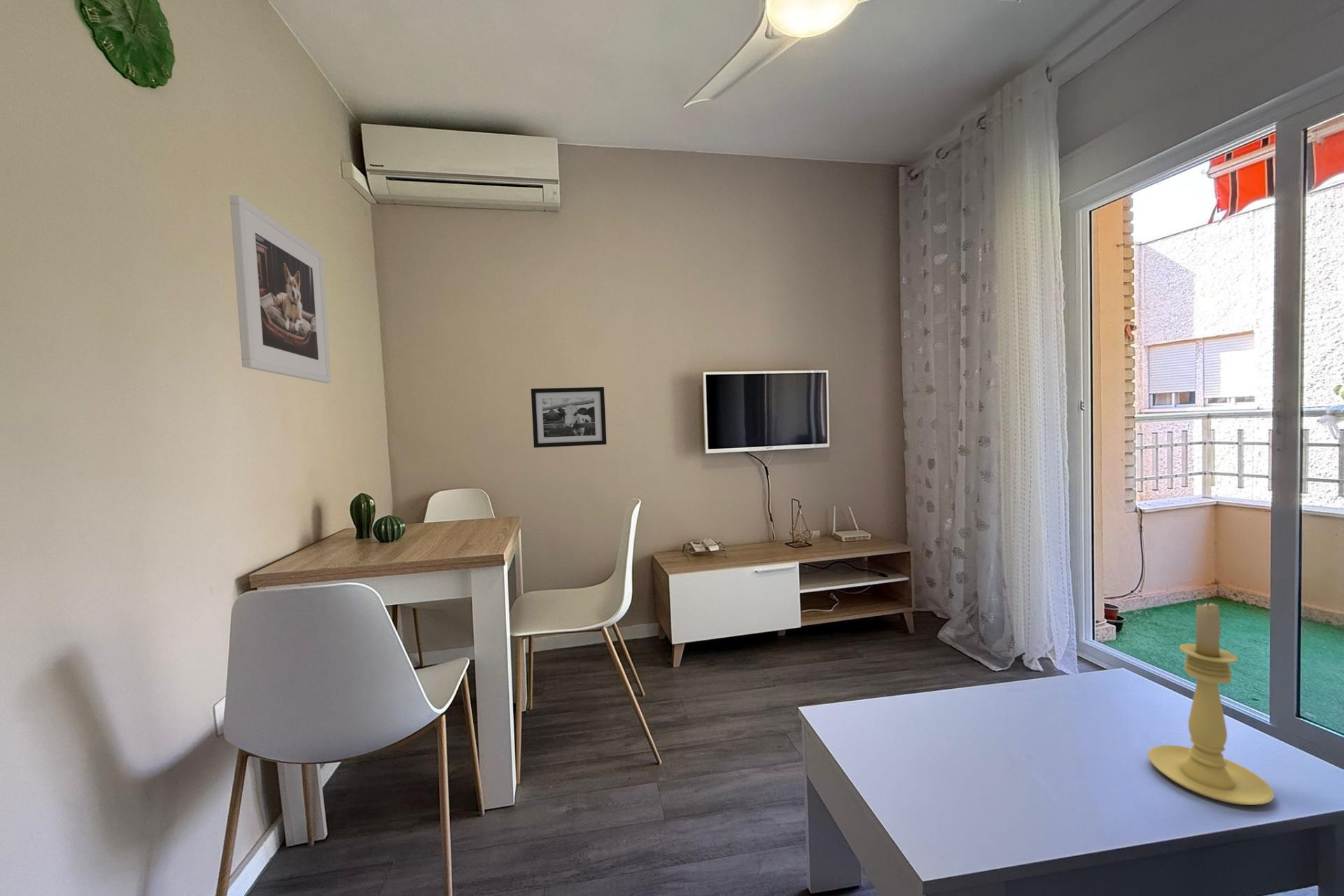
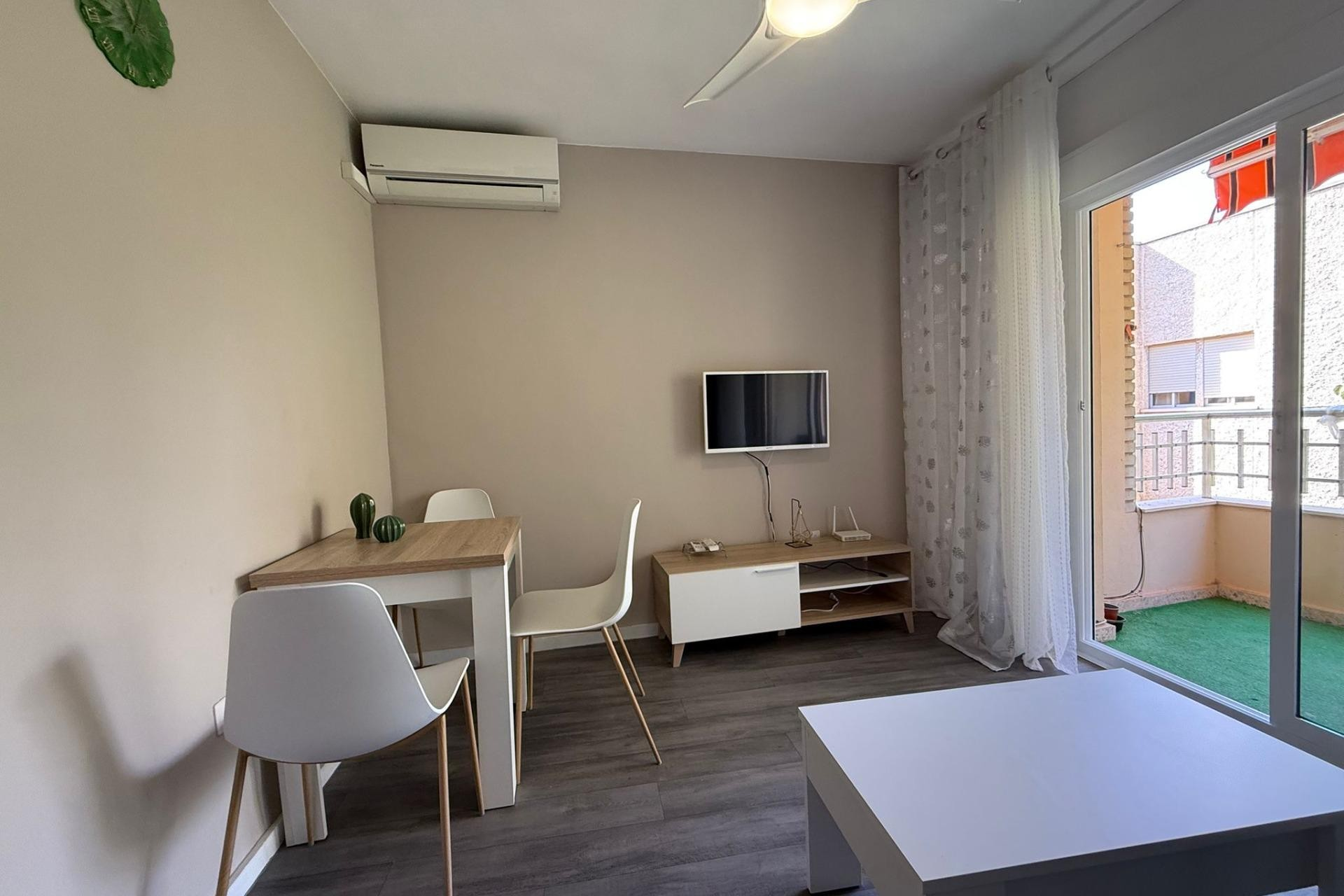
- picture frame [531,386,607,449]
- candle holder [1147,601,1275,806]
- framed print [229,195,332,384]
